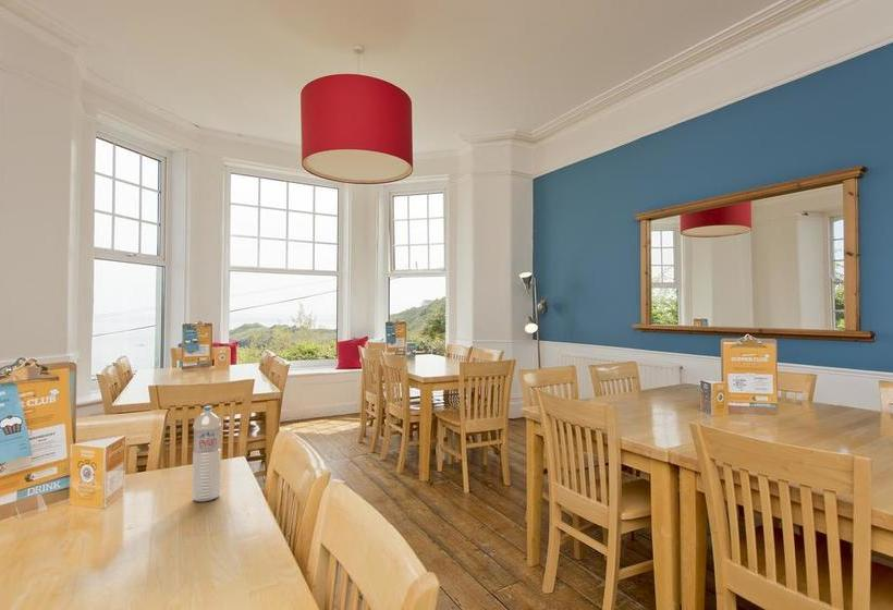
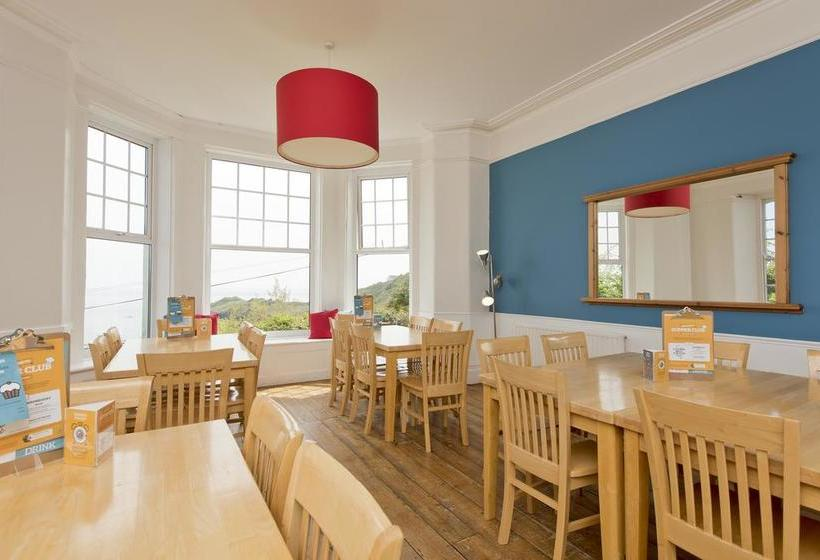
- water bottle [192,405,222,503]
